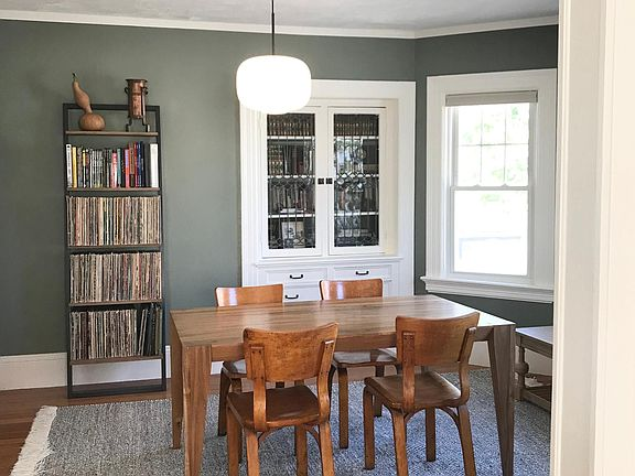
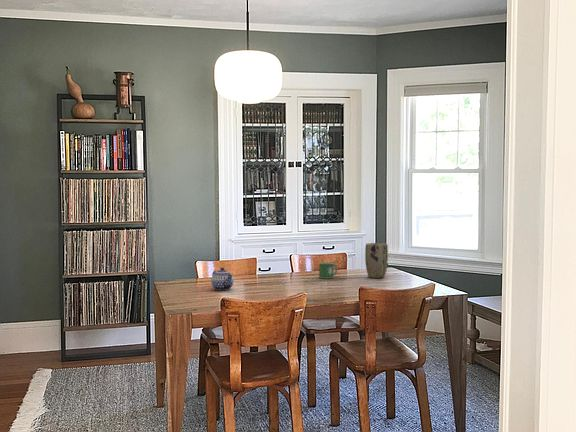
+ mug [318,261,338,279]
+ teapot [210,266,235,291]
+ plant pot [364,242,389,279]
